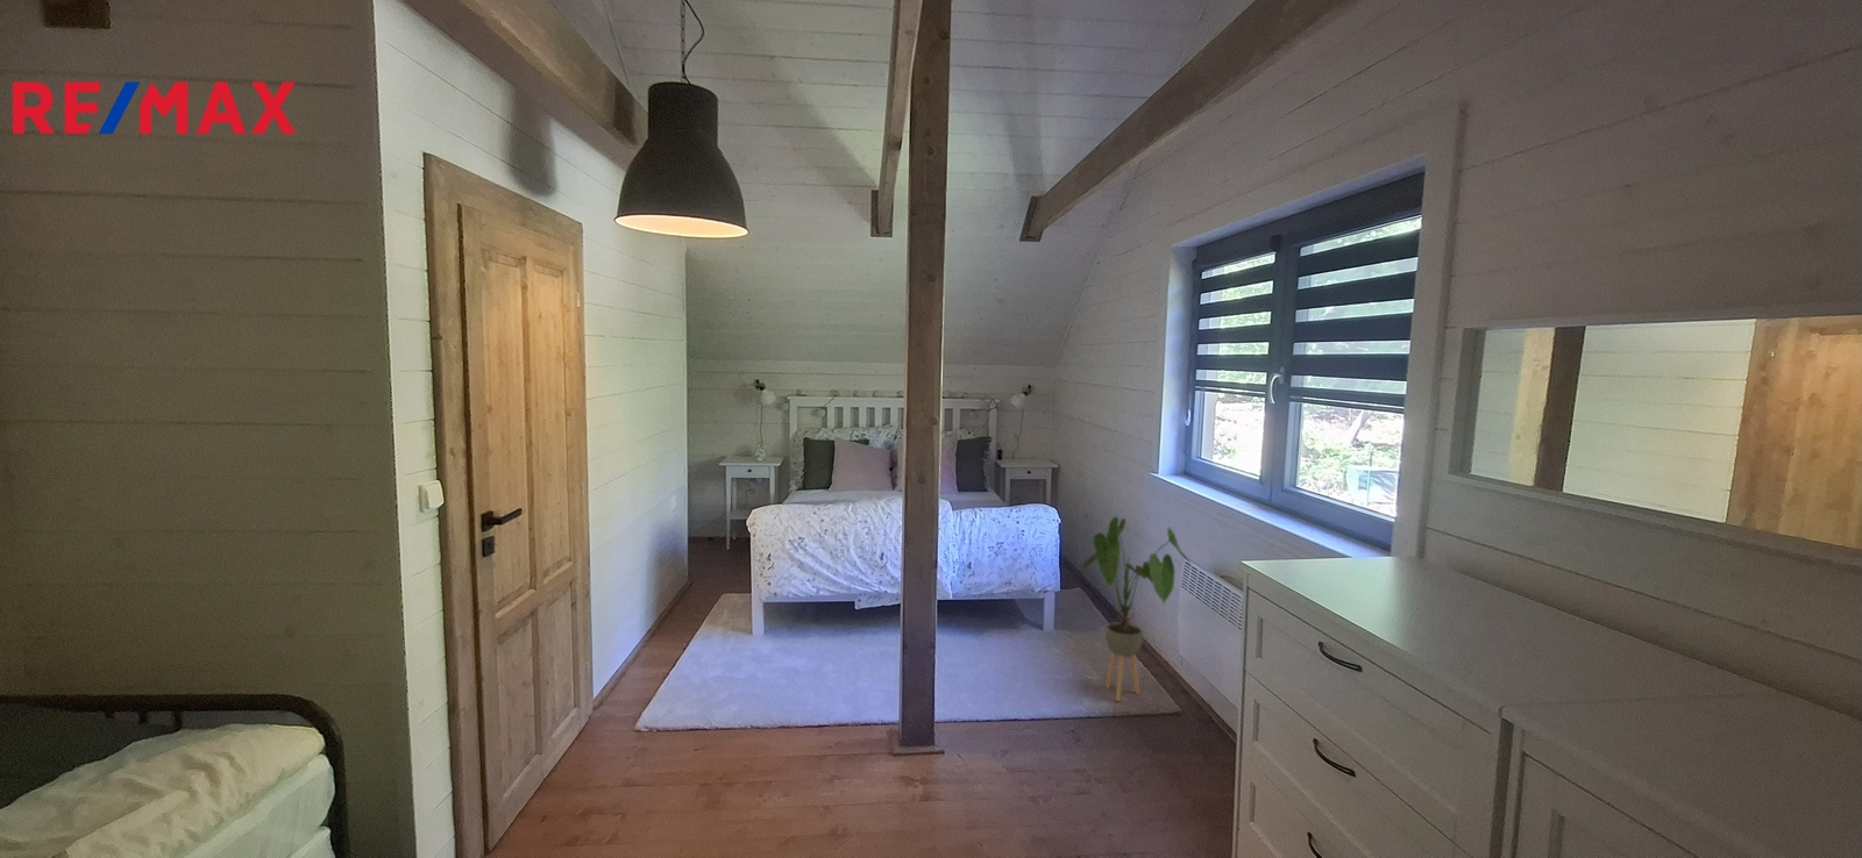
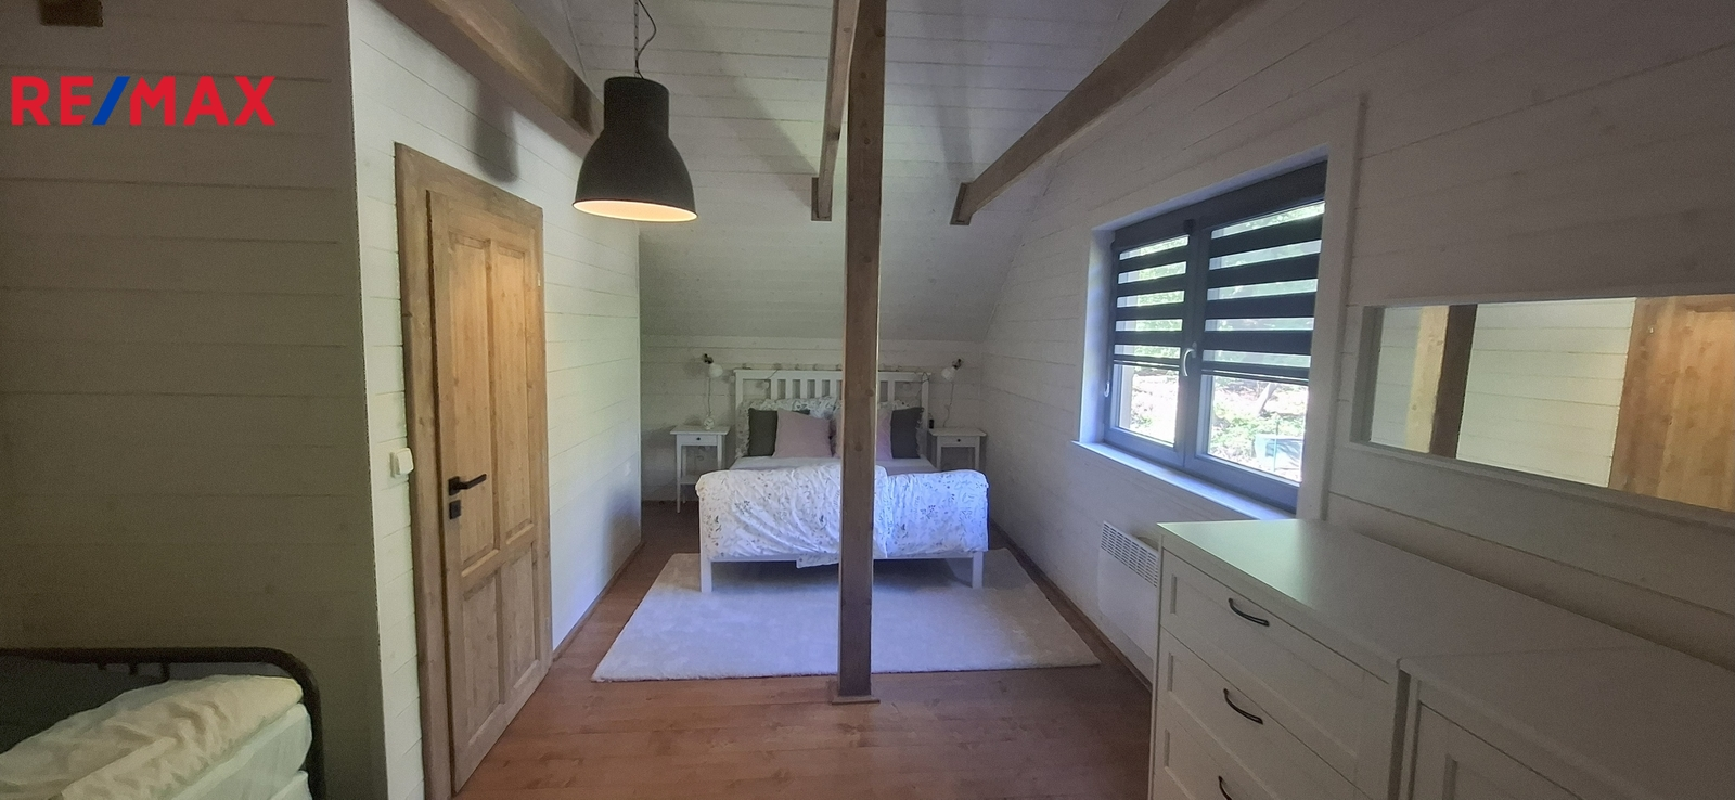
- house plant [1081,516,1197,703]
